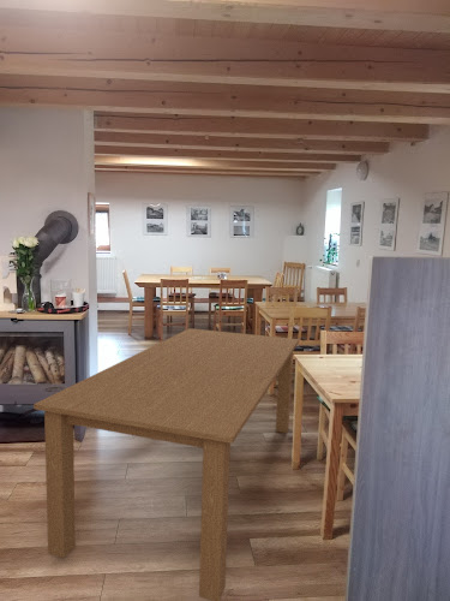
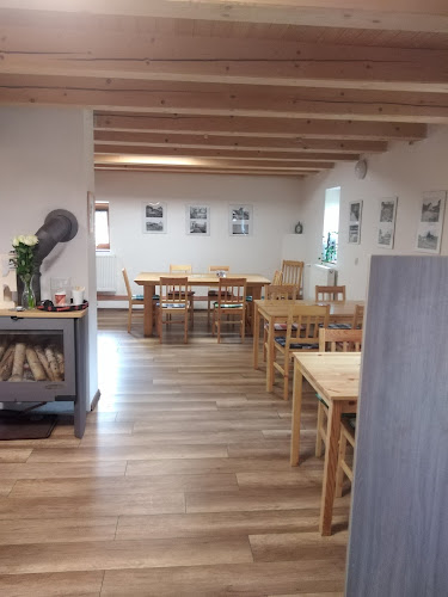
- dining table [32,327,300,601]
